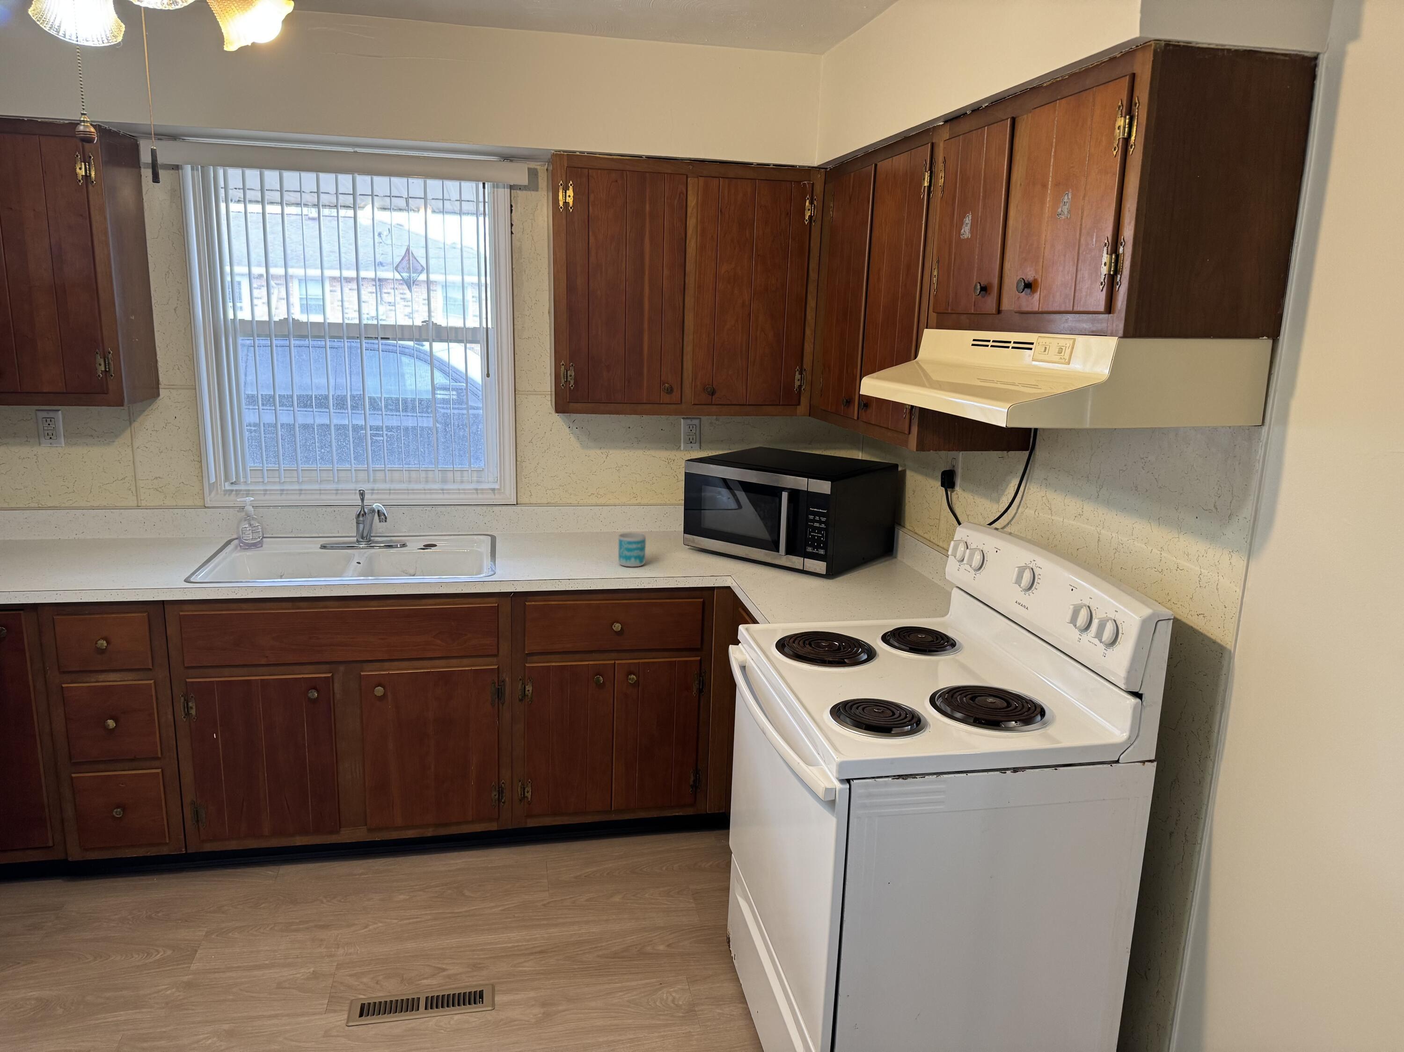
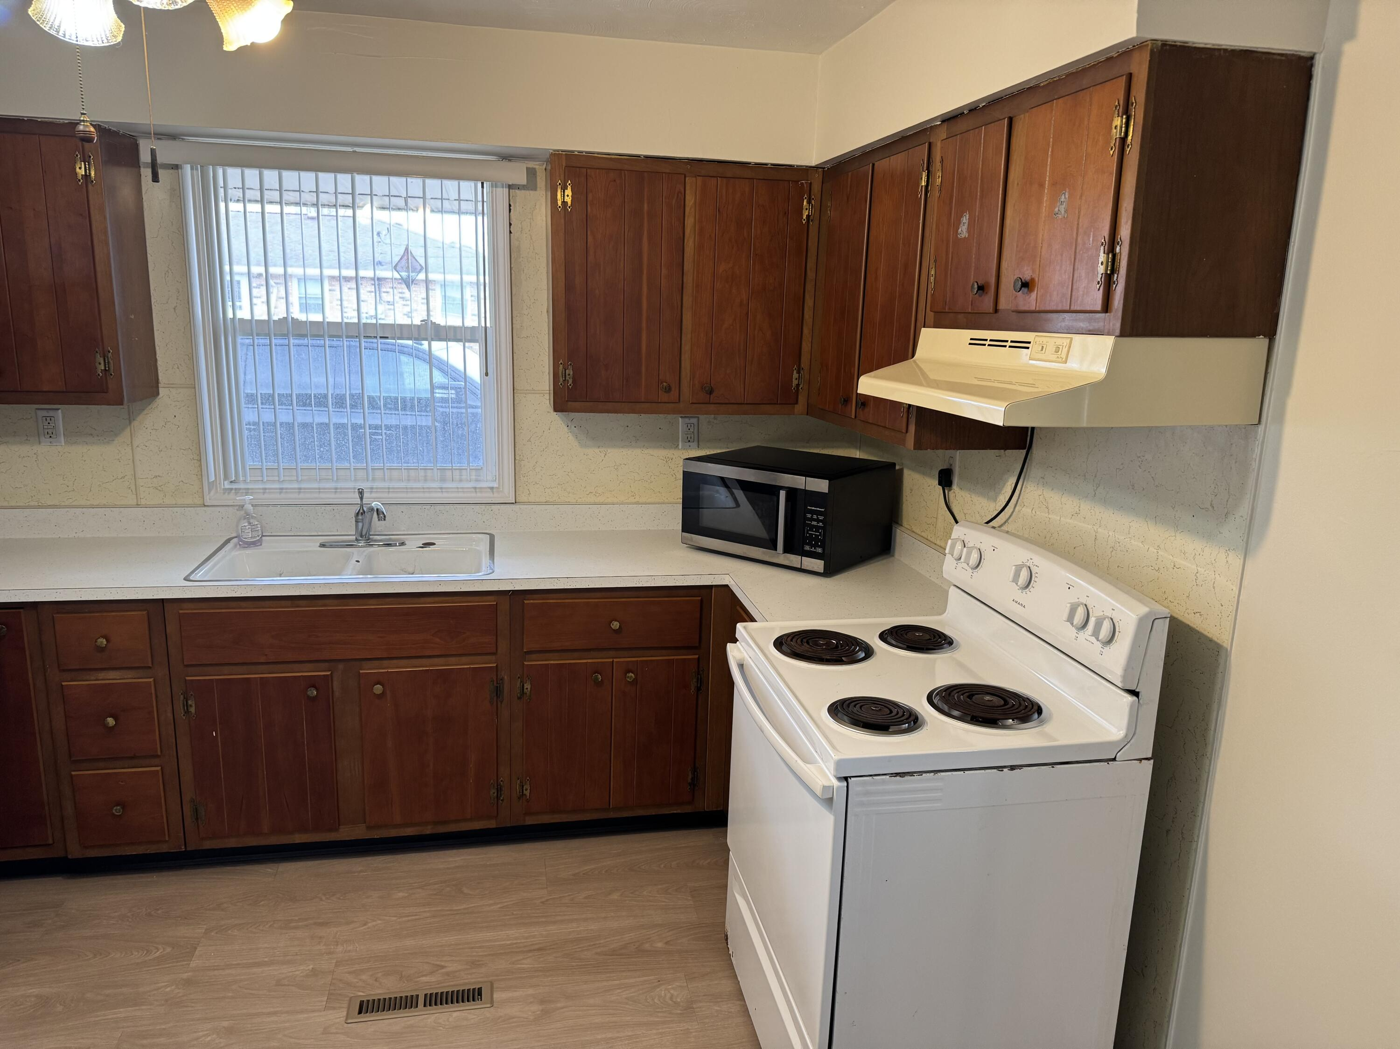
- mug [618,533,647,568]
